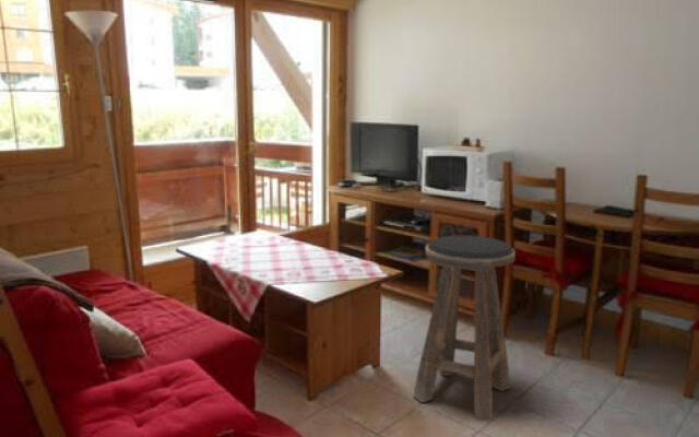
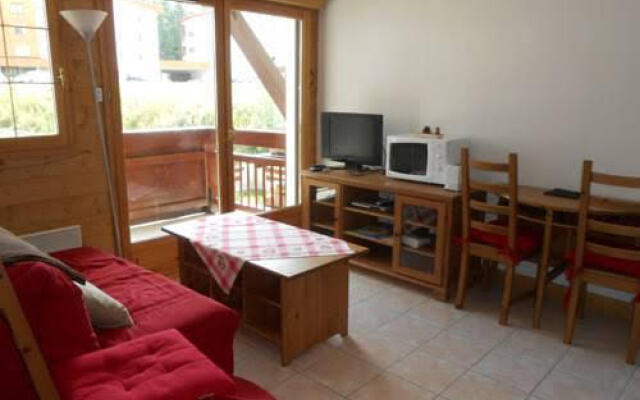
- stool [413,235,517,420]
